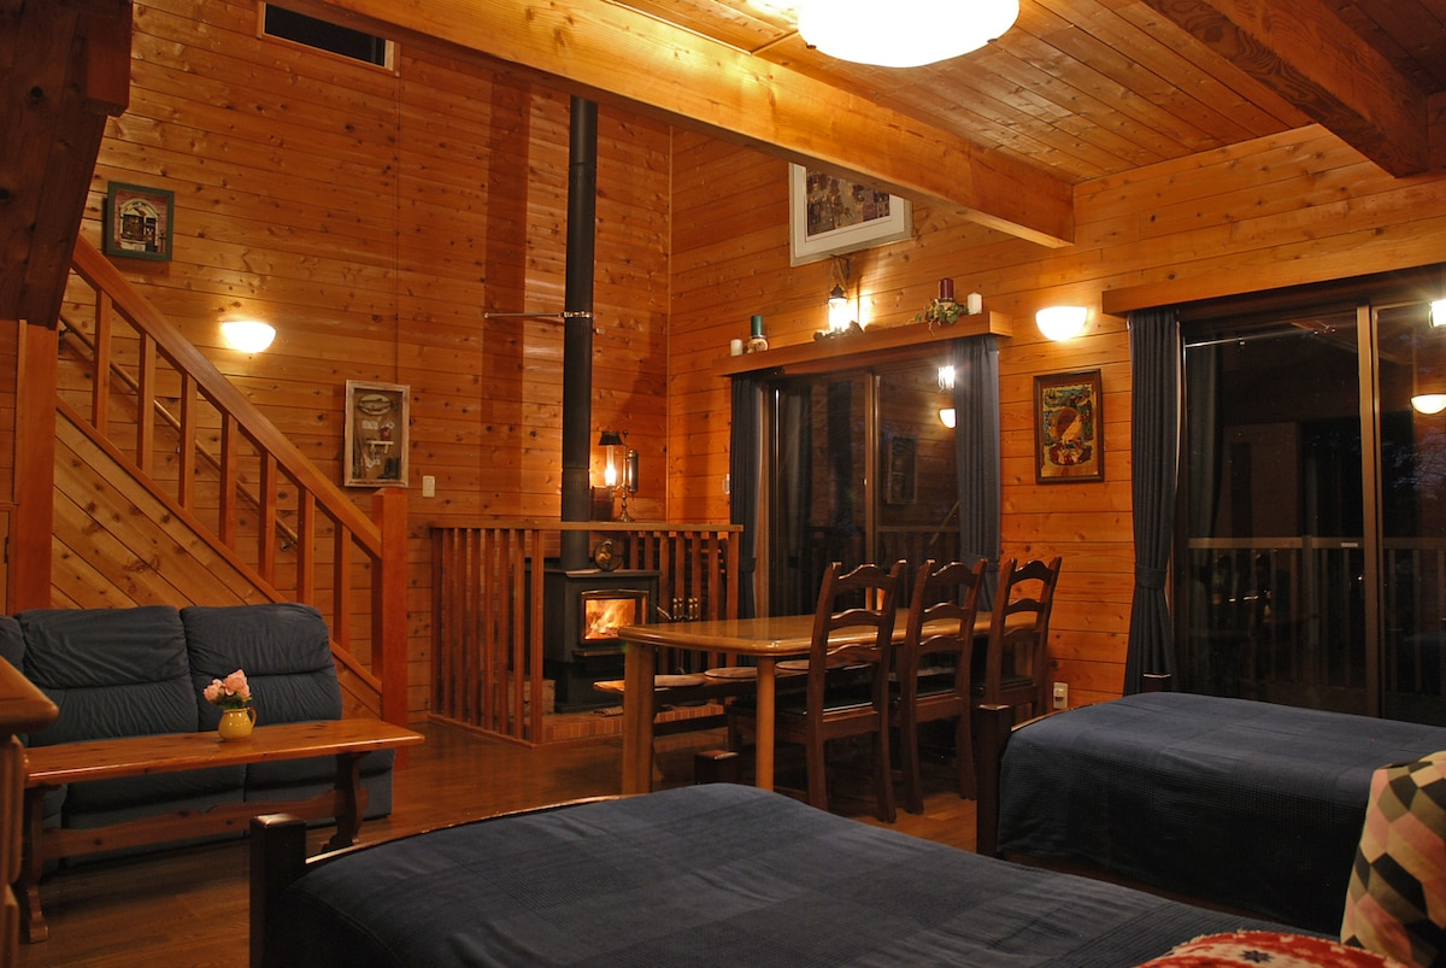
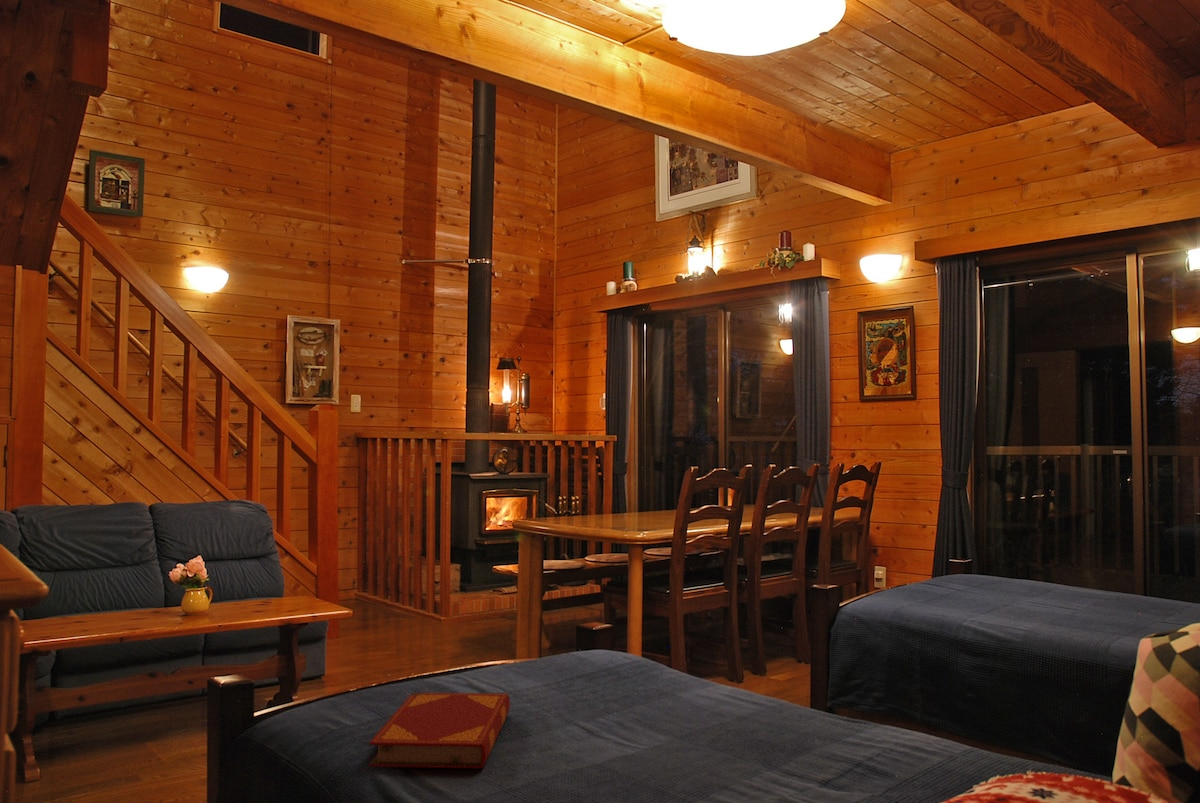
+ hardback book [368,691,511,769]
